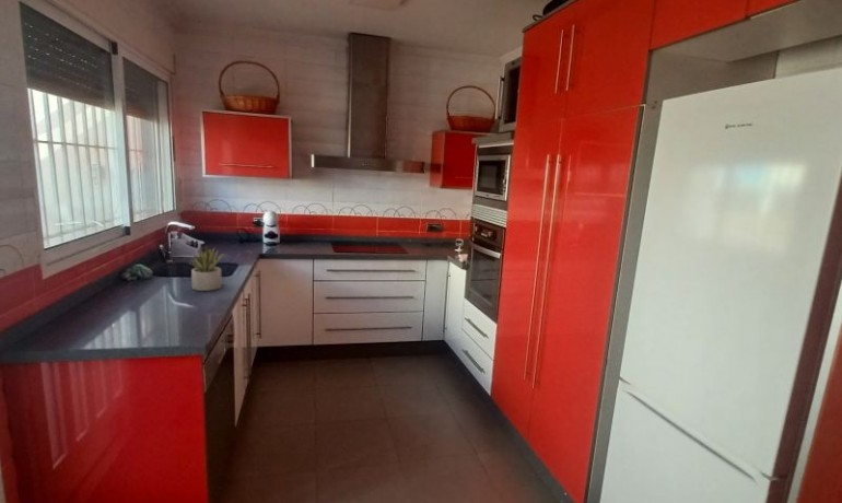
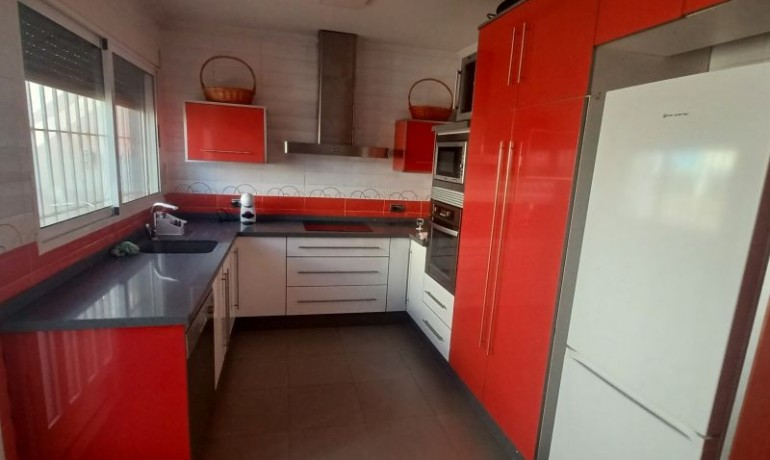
- succulent plant [188,246,225,292]
